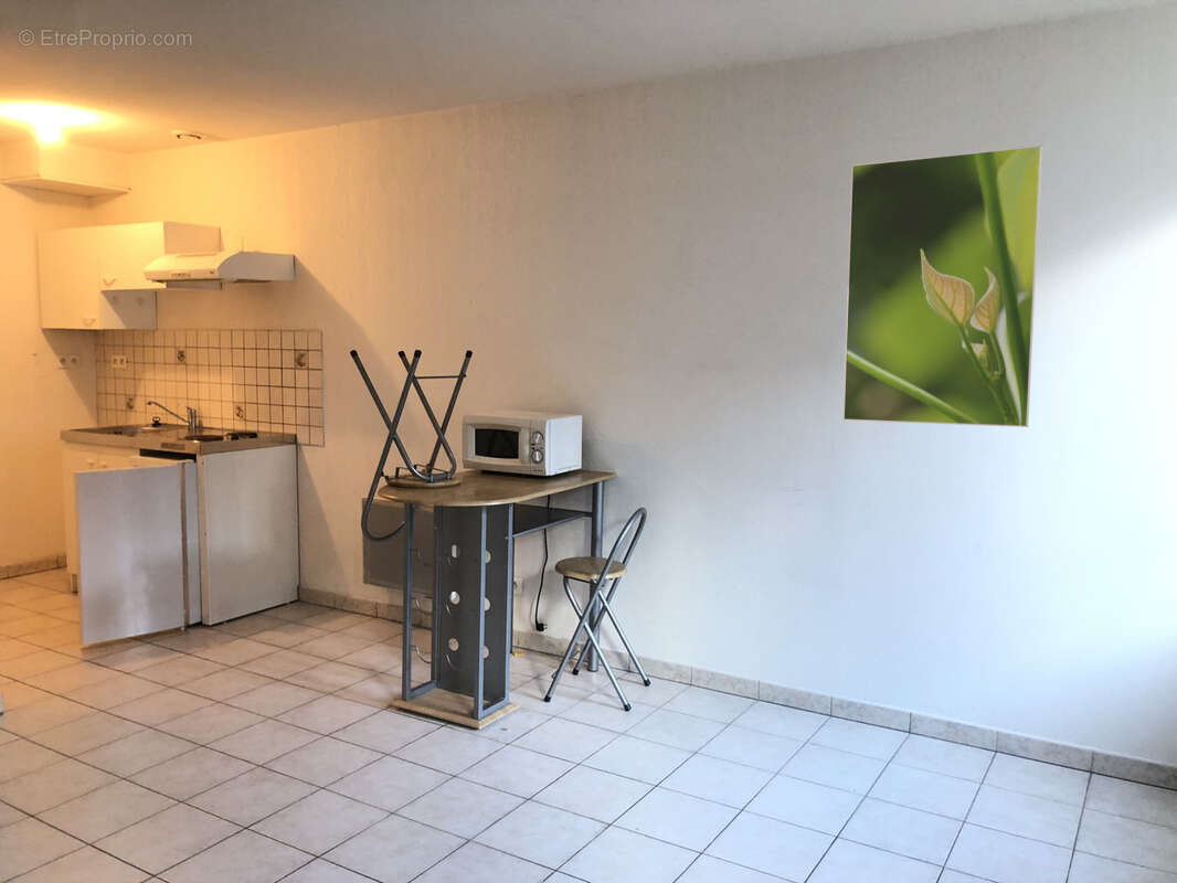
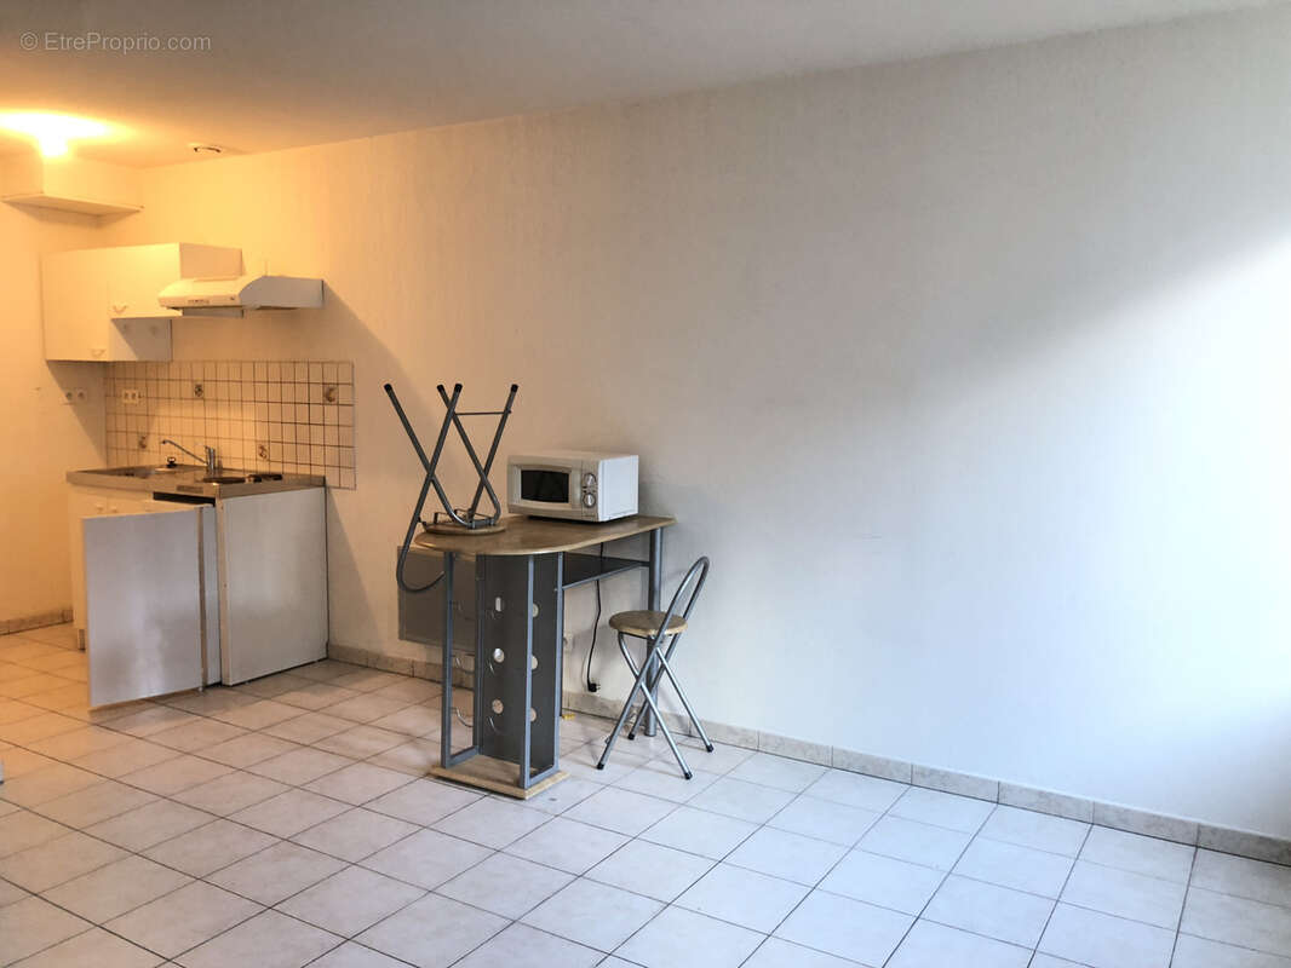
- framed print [842,145,1043,428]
